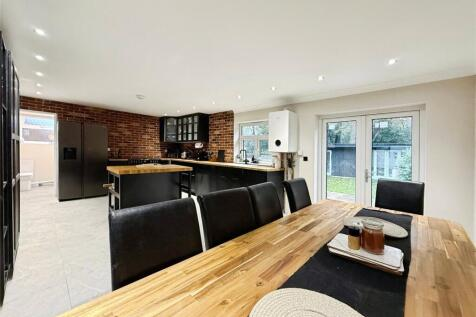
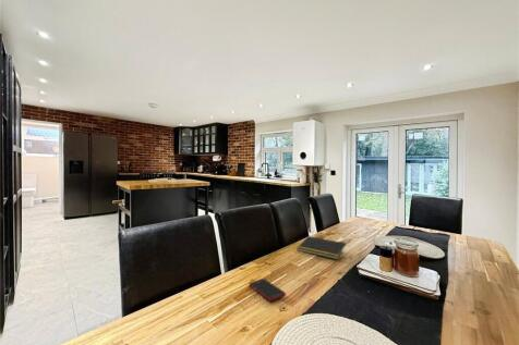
+ cell phone [249,278,287,303]
+ notepad [297,235,347,260]
